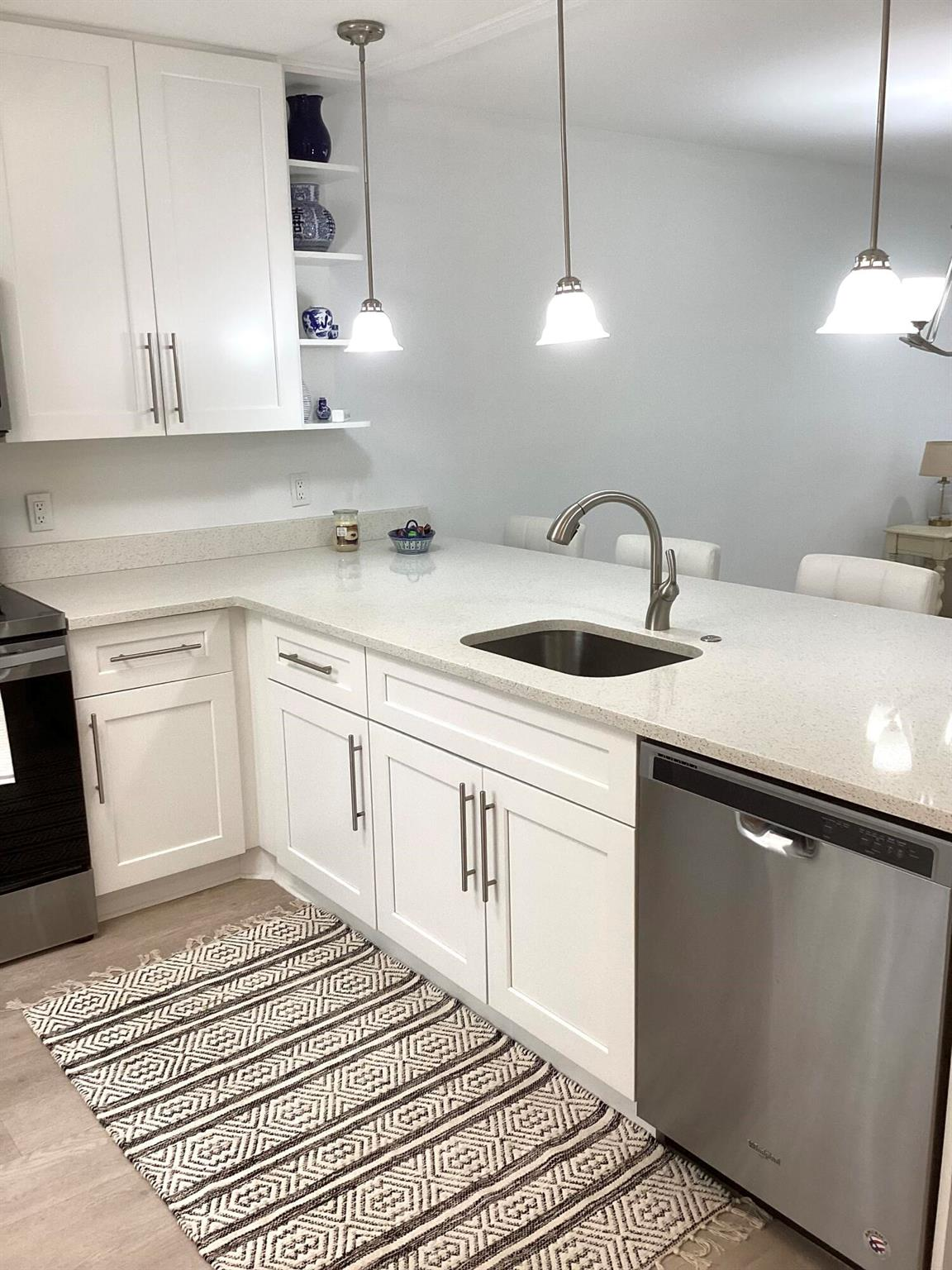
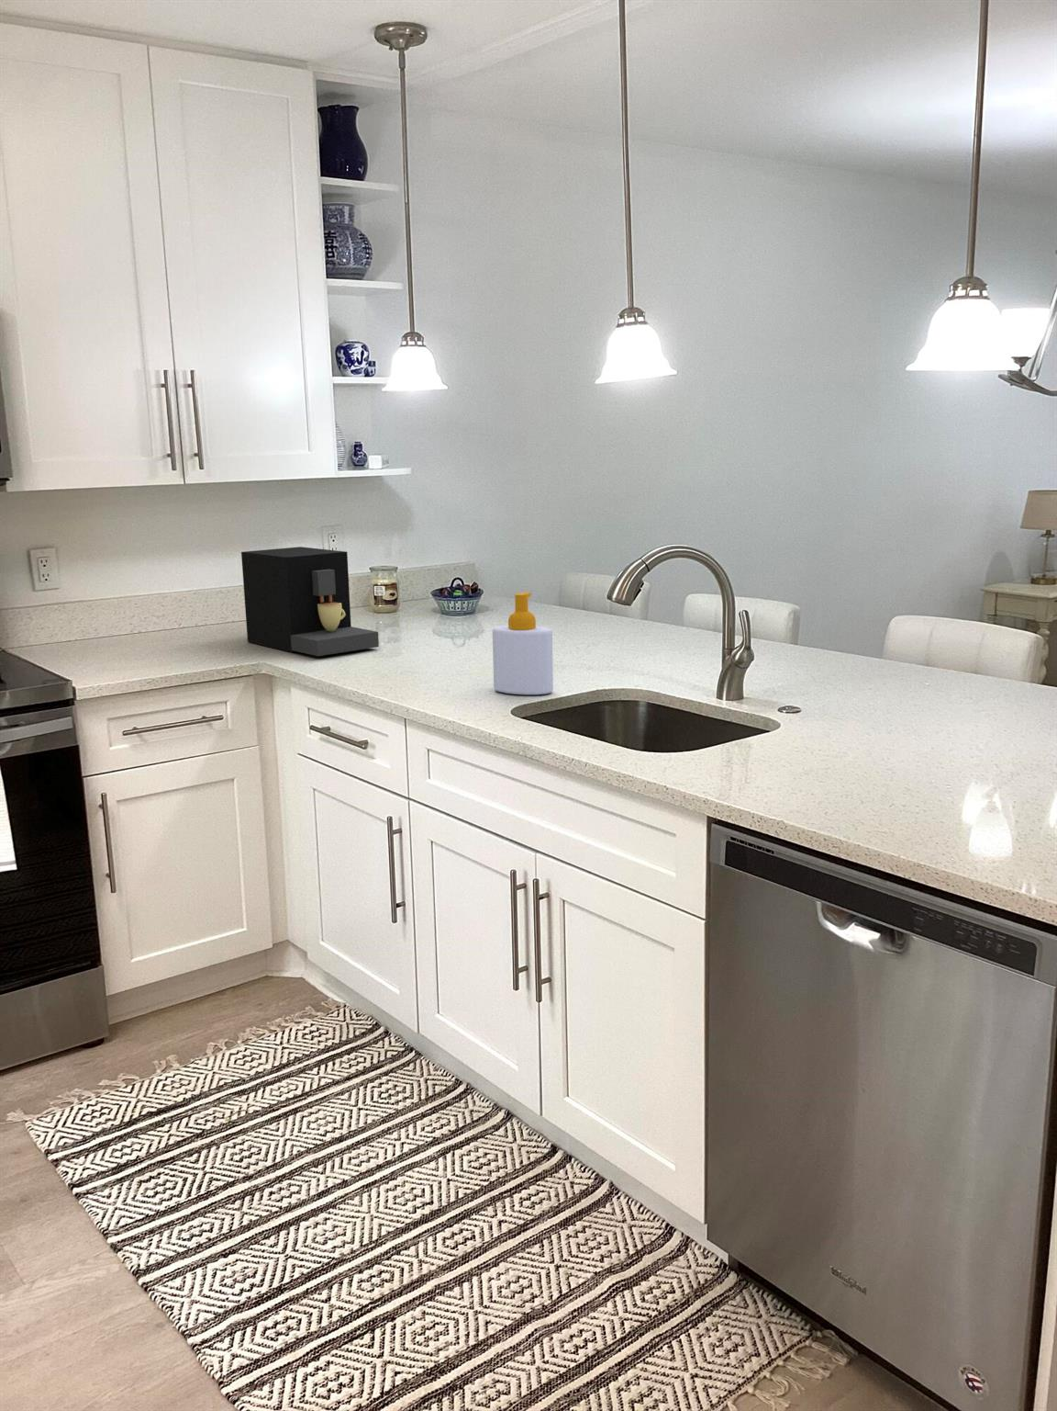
+ coffee maker [241,546,380,657]
+ soap bottle [492,591,554,696]
